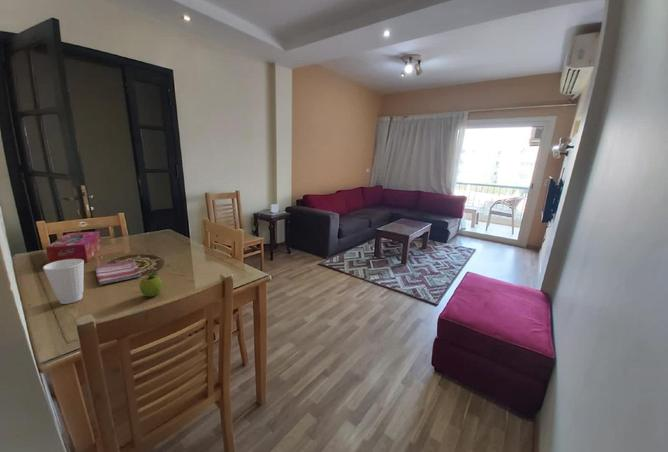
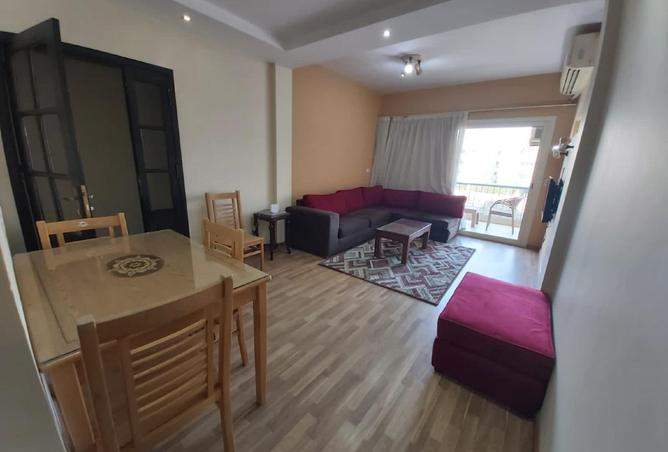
- tissue box [45,230,103,264]
- fruit [139,270,163,298]
- cup [42,259,85,305]
- dish towel [94,258,143,285]
